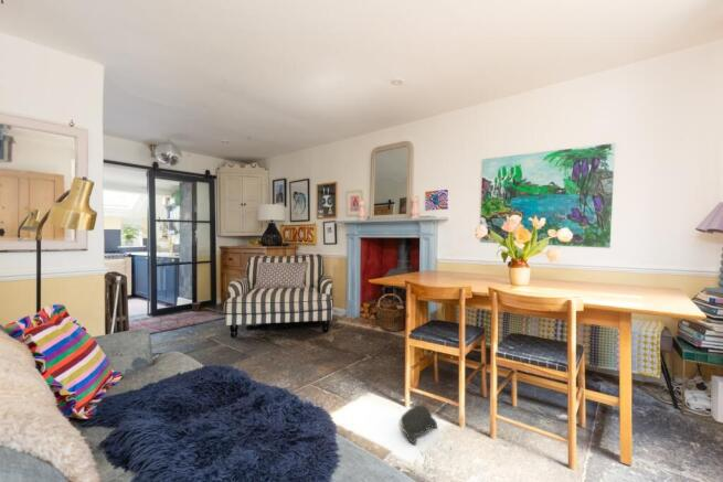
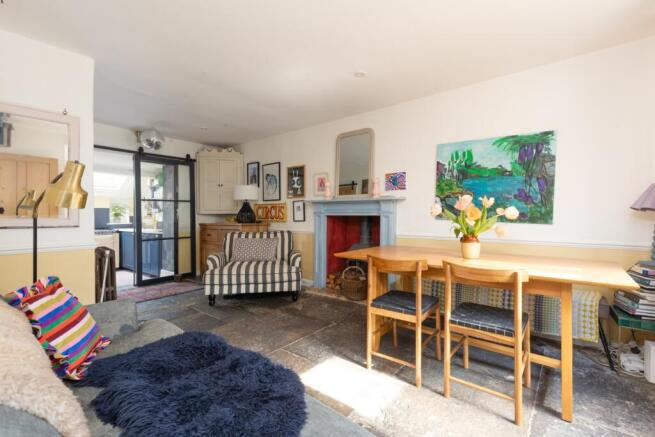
- plush toy [398,405,438,444]
